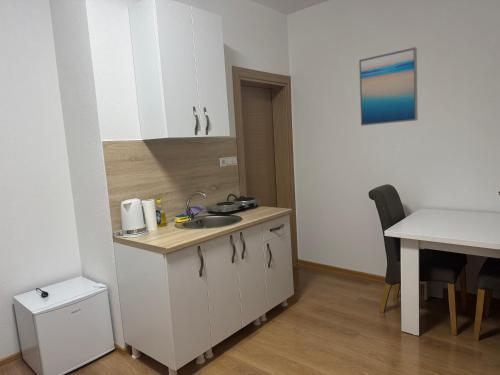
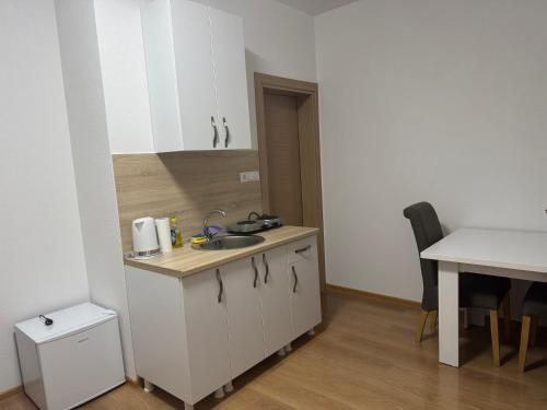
- wall art [358,46,419,127]
